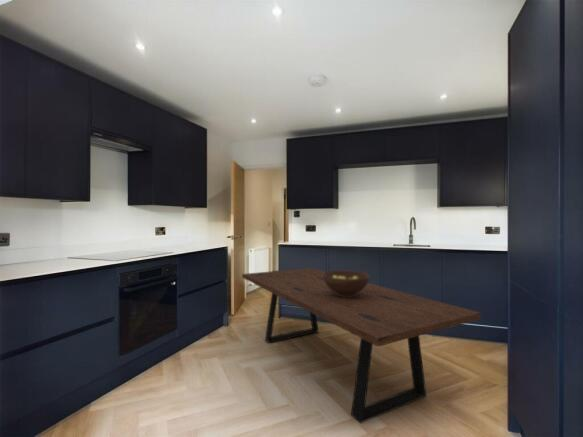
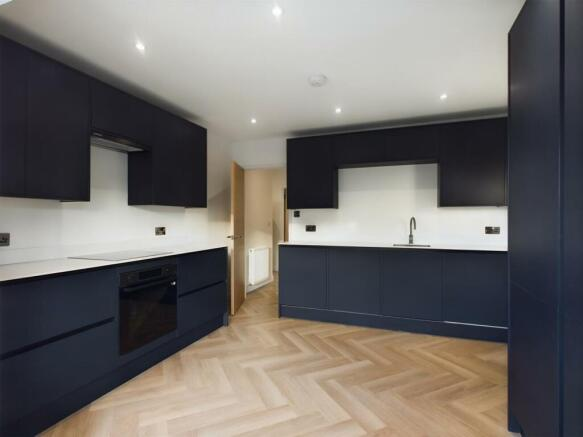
- dining table [241,267,482,424]
- fruit bowl [323,269,370,297]
